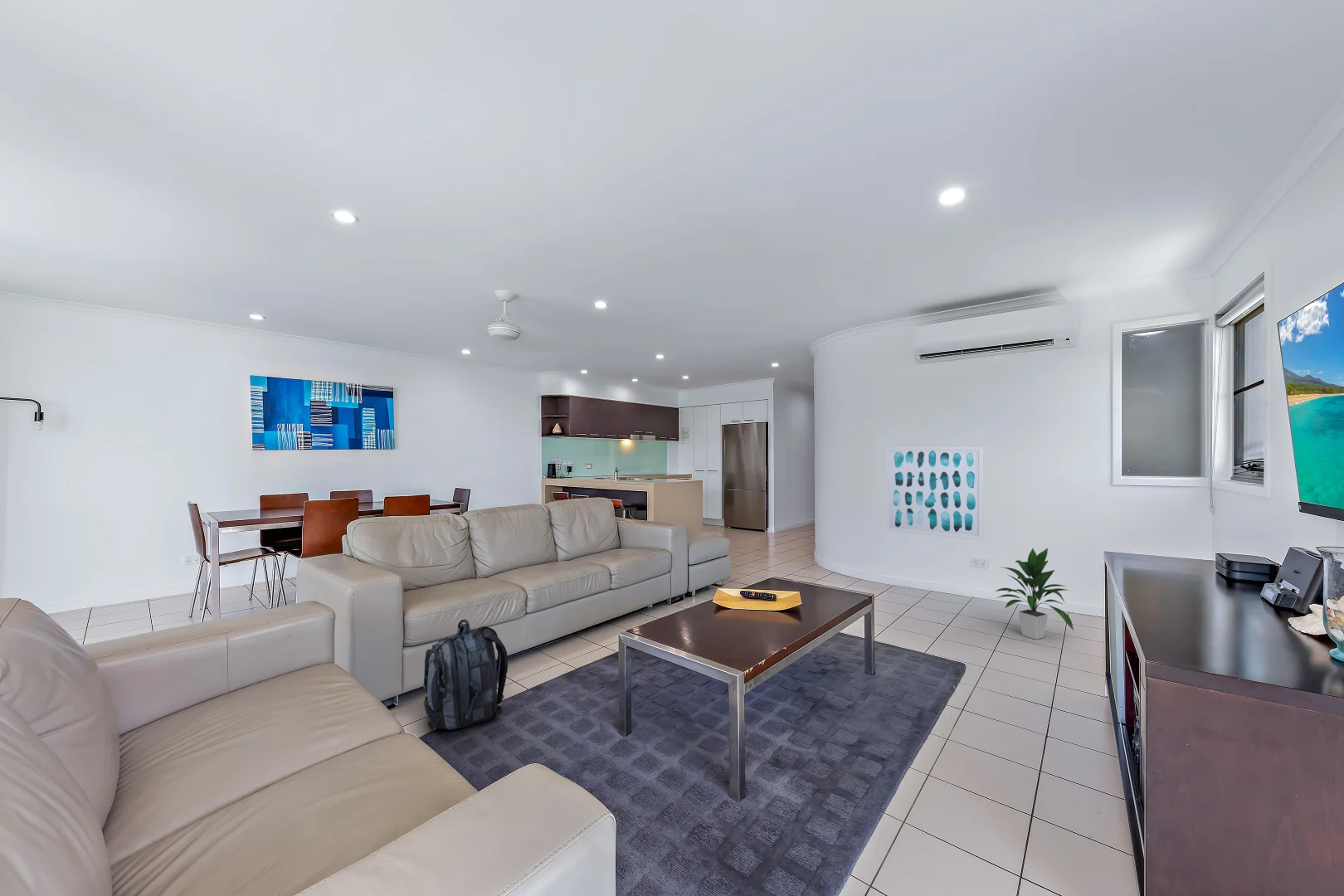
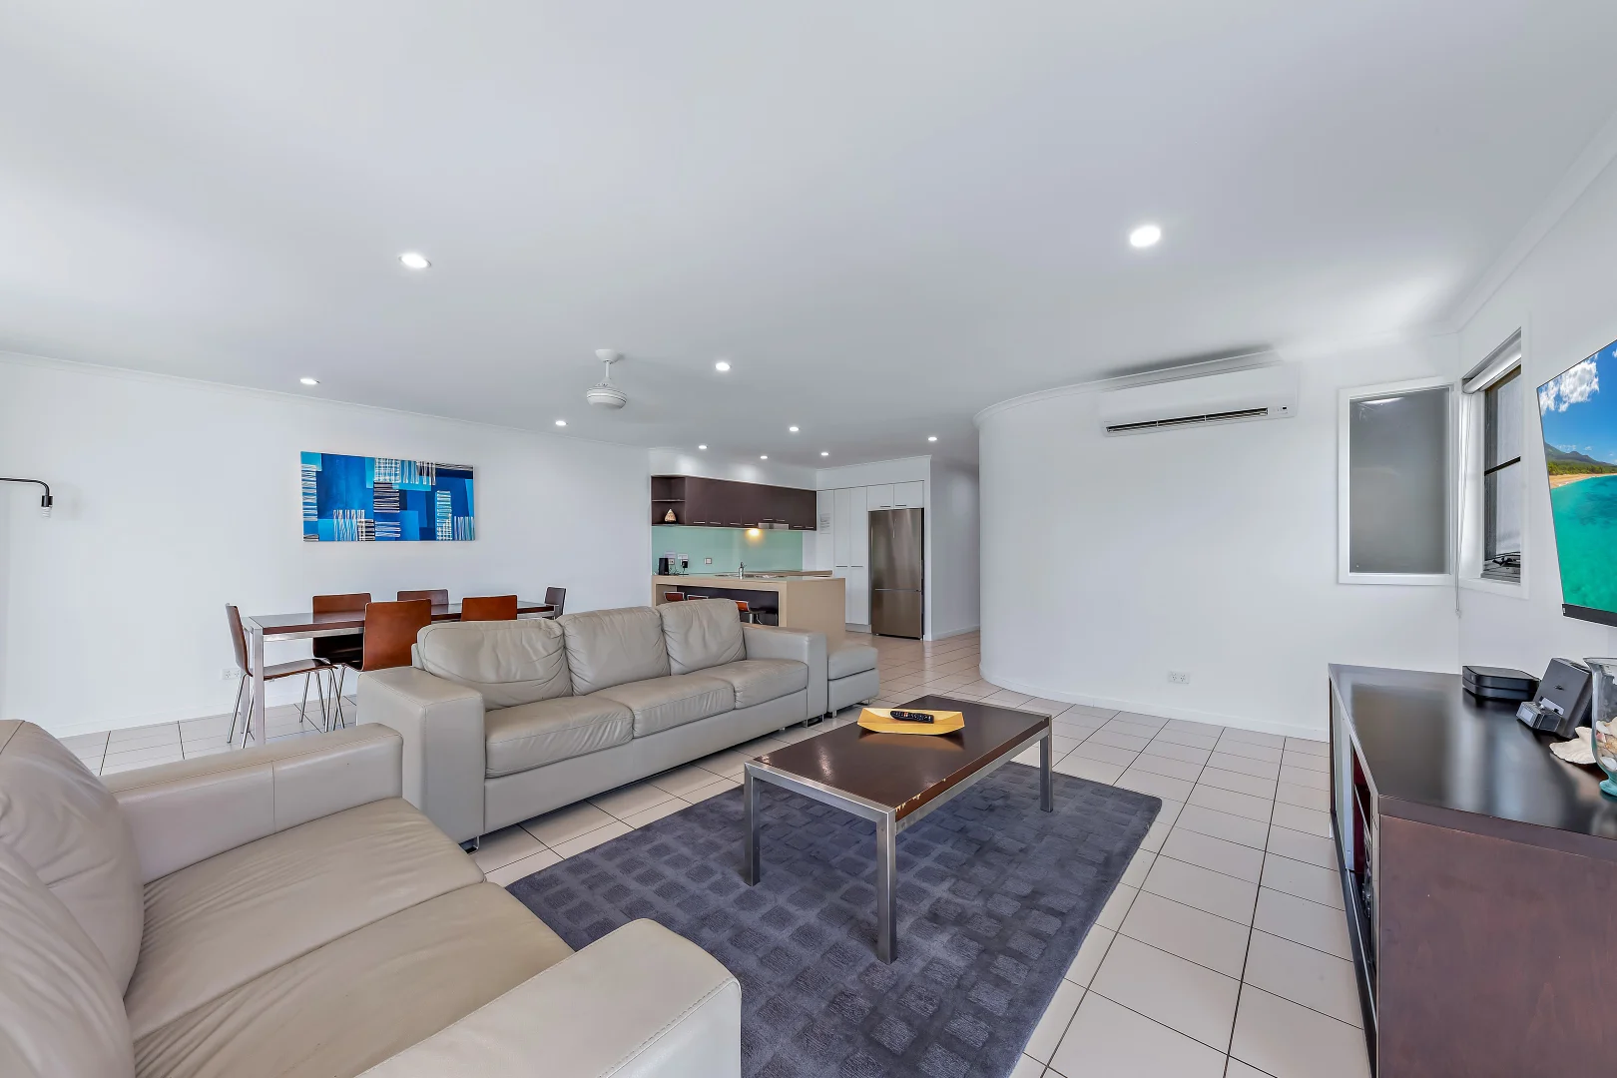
- backpack [422,619,509,732]
- indoor plant [994,548,1074,640]
- wall art [885,446,985,542]
